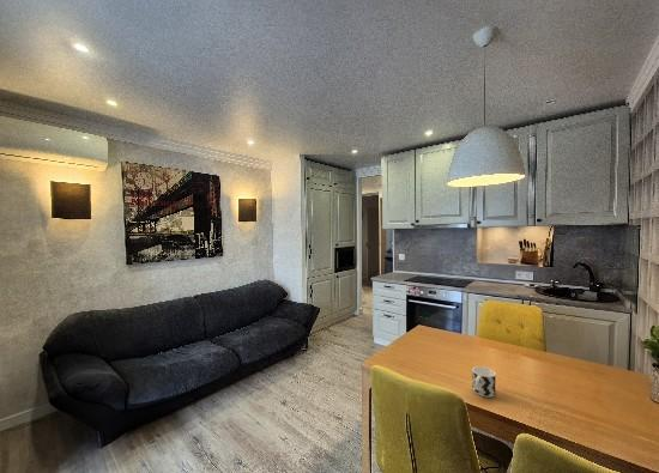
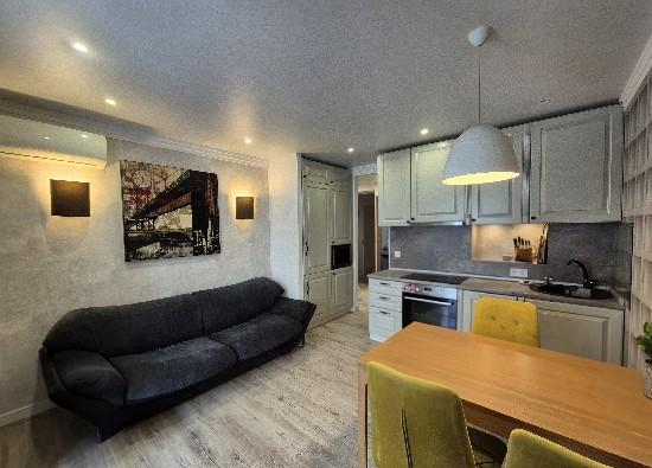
- cup [471,365,497,399]
